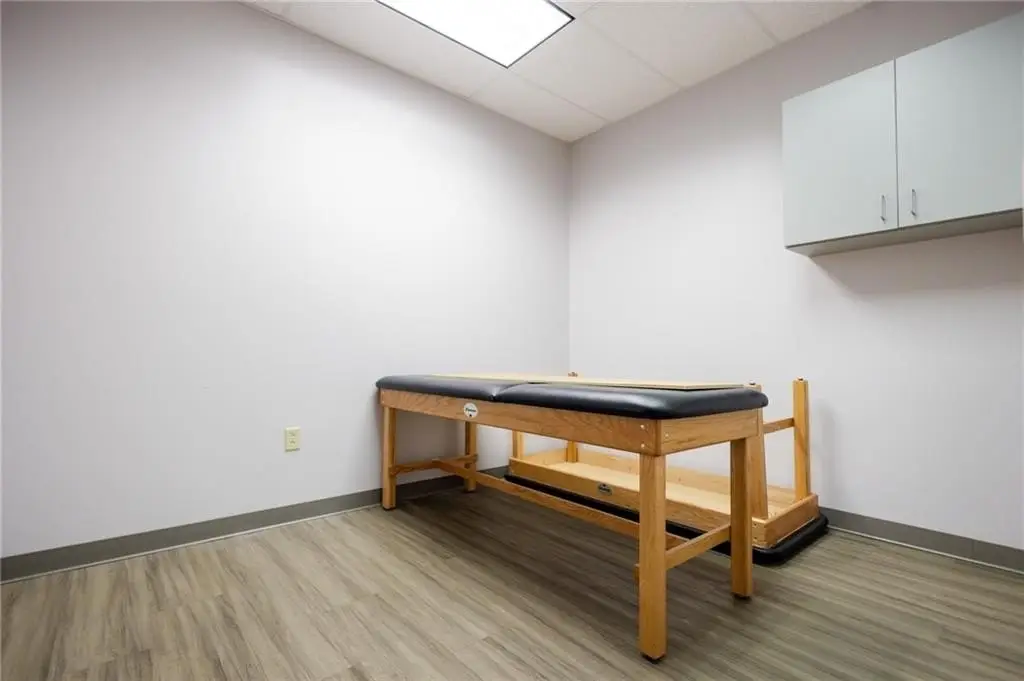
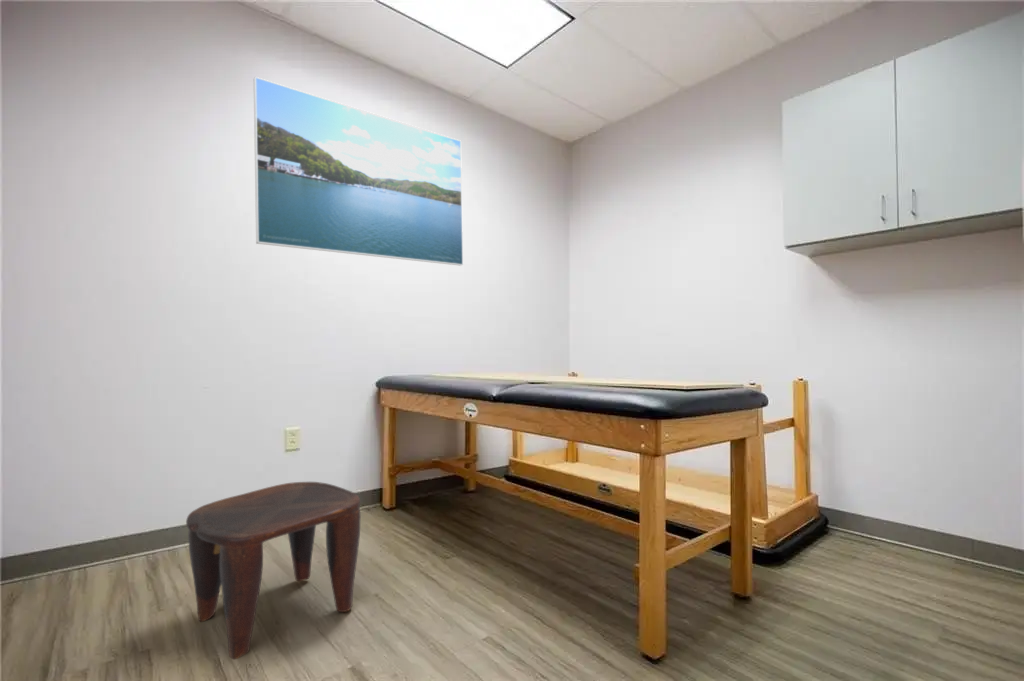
+ stool [185,481,362,660]
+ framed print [253,76,464,267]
